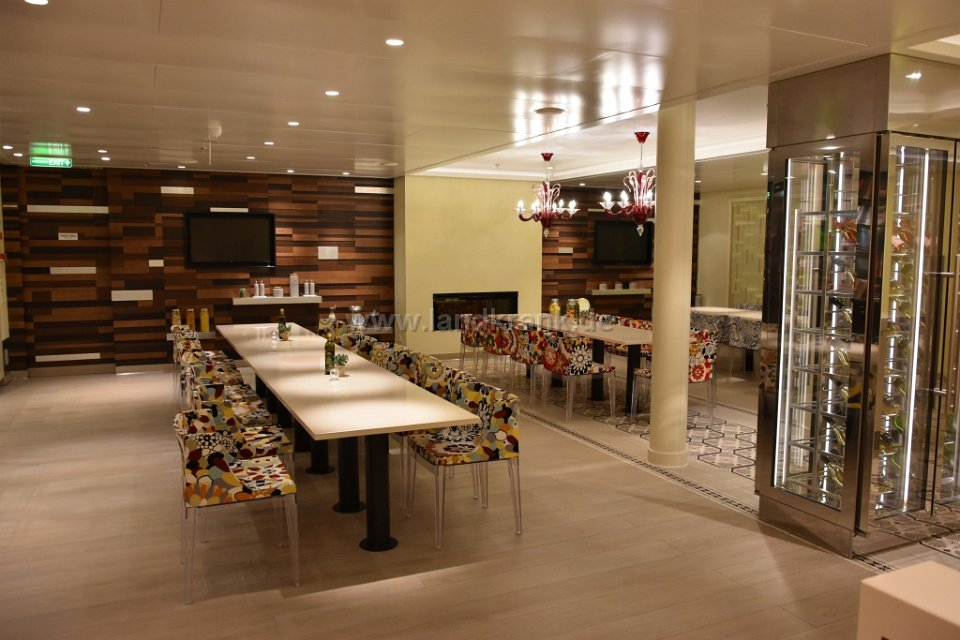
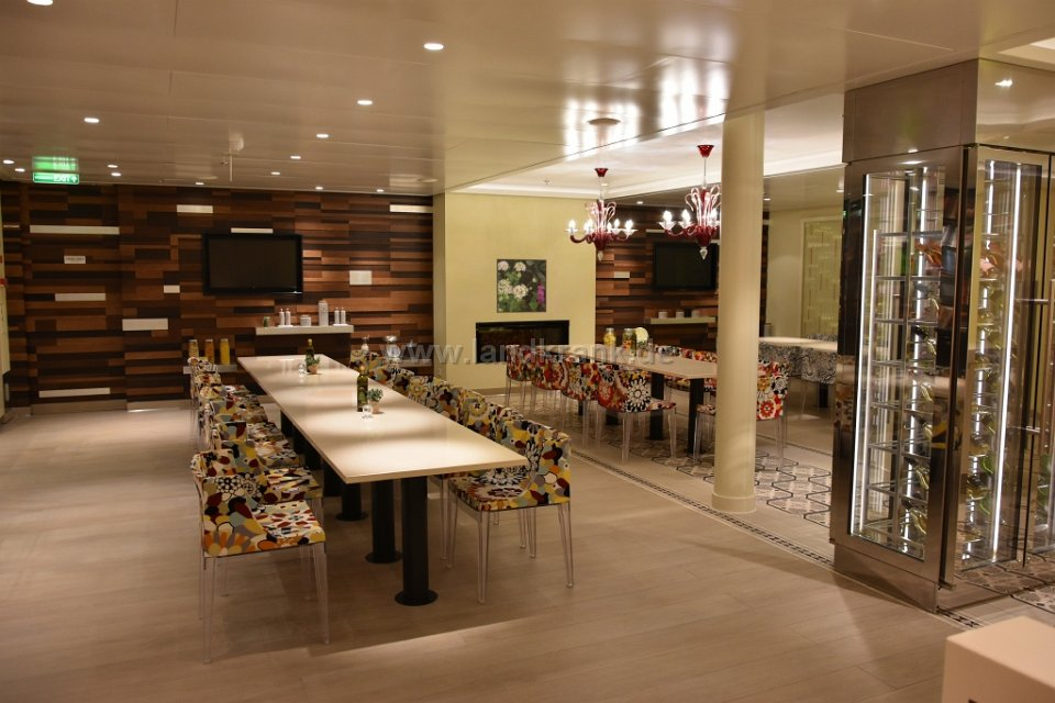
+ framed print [496,258,547,314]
